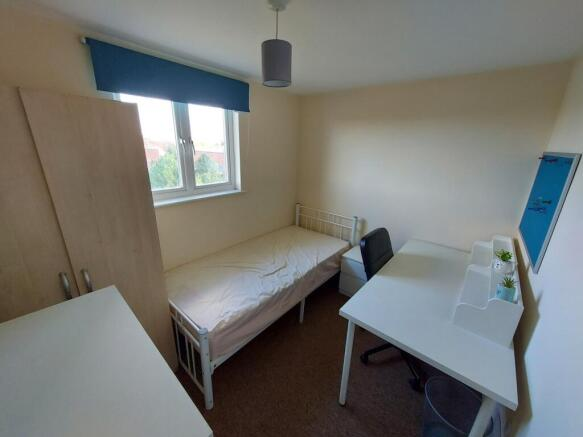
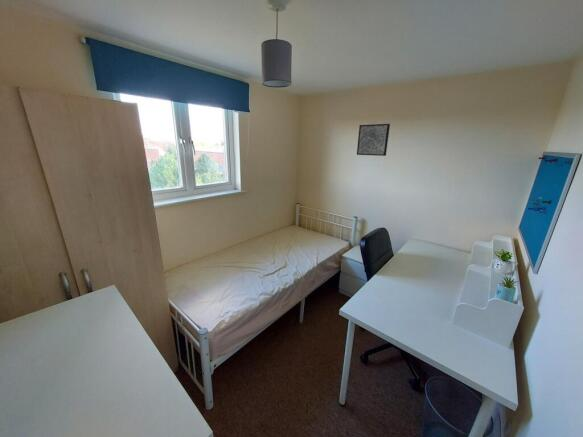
+ wall art [356,123,391,157]
